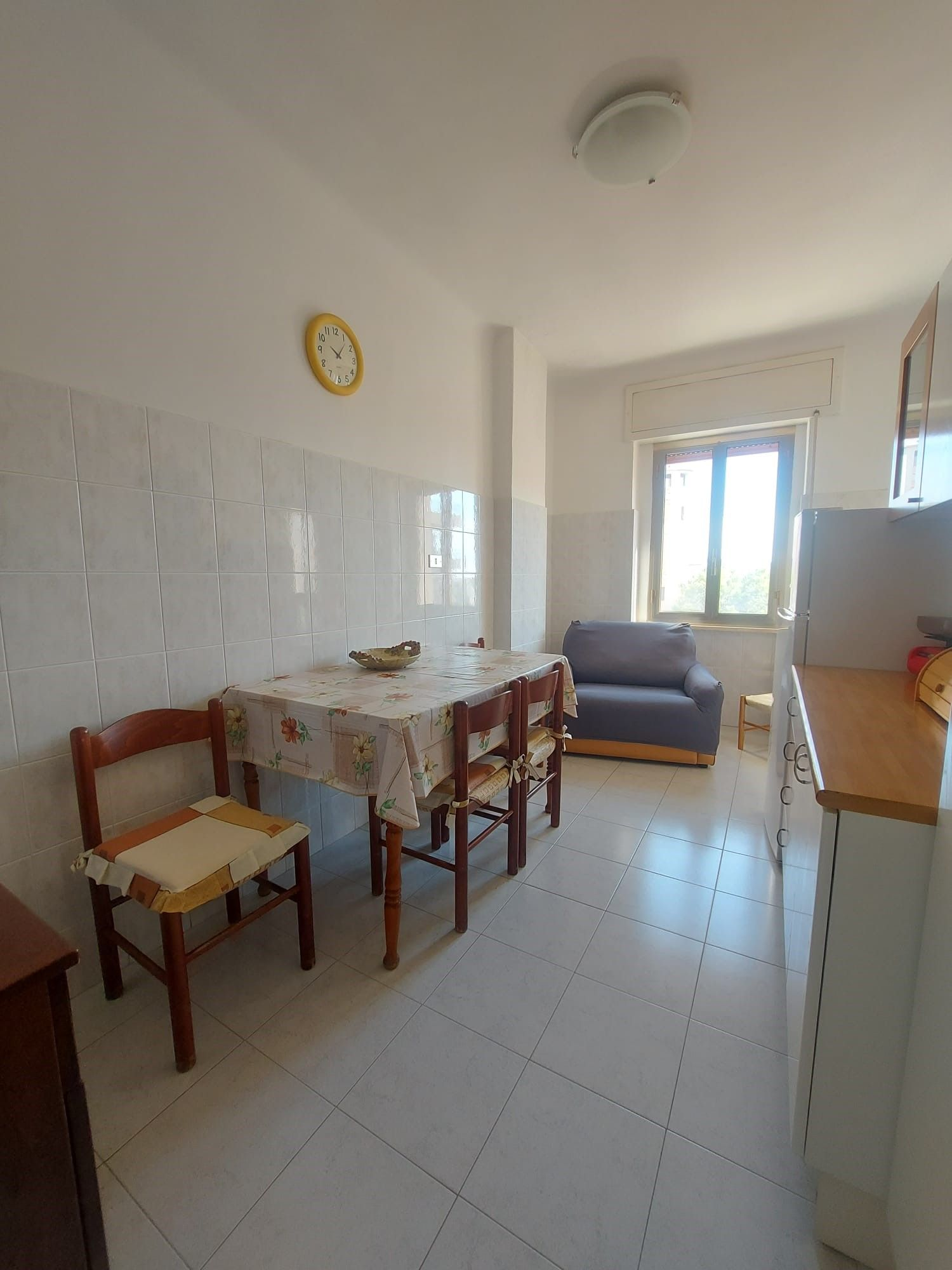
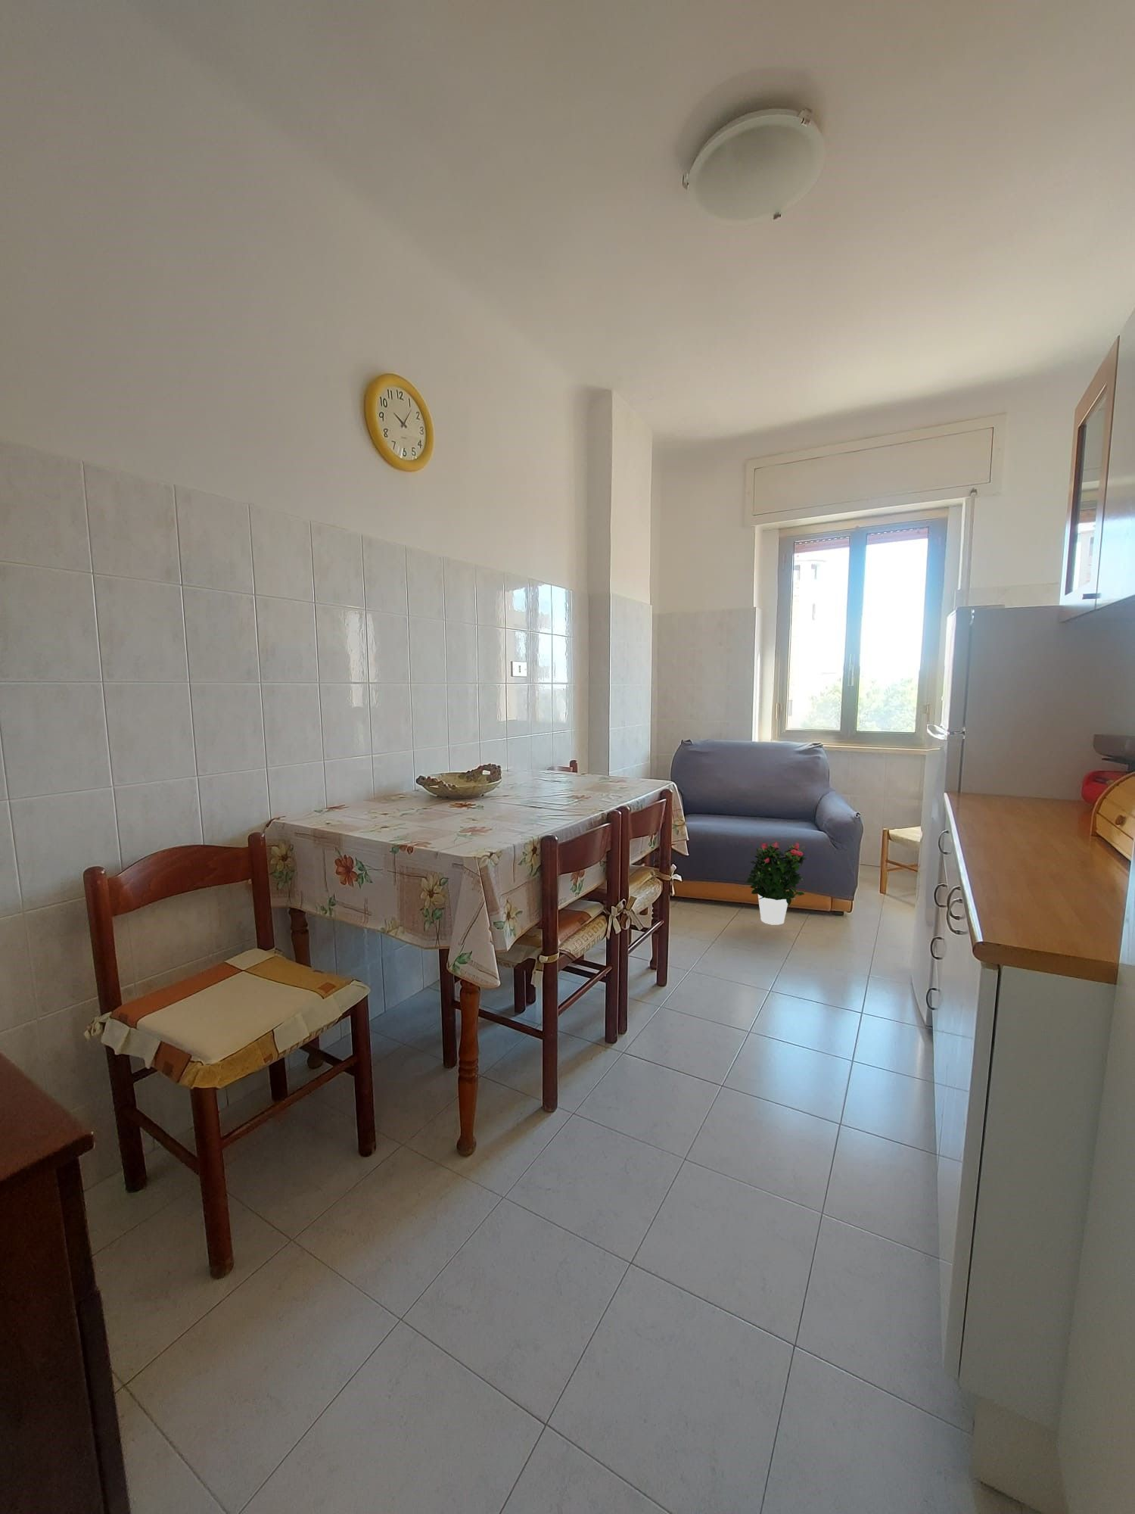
+ potted flower [746,842,807,926]
